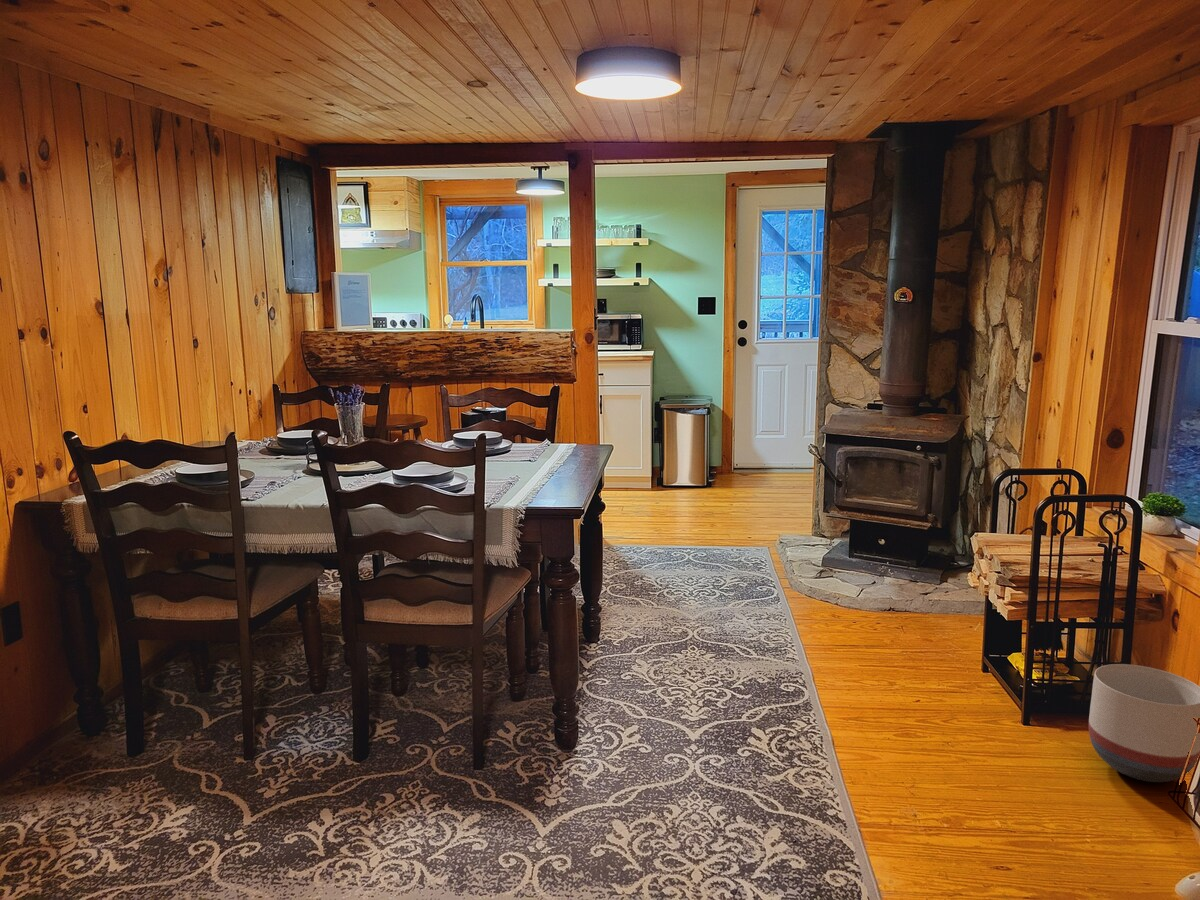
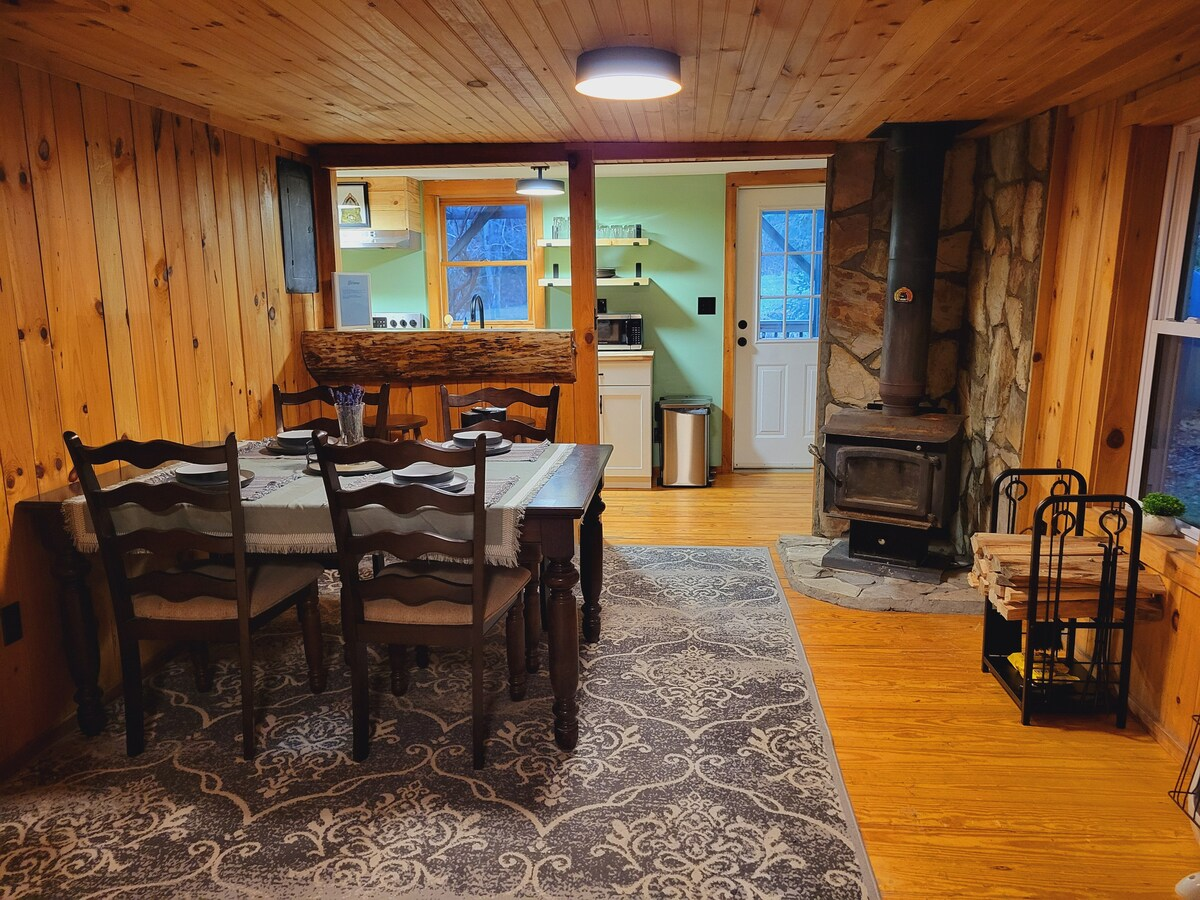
- planter [1088,663,1200,783]
